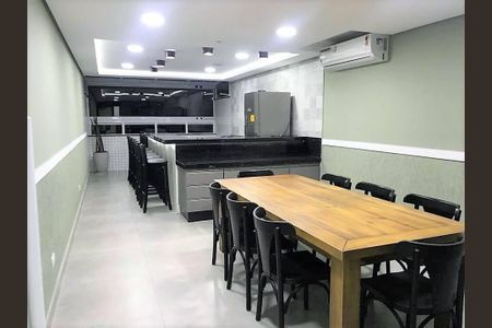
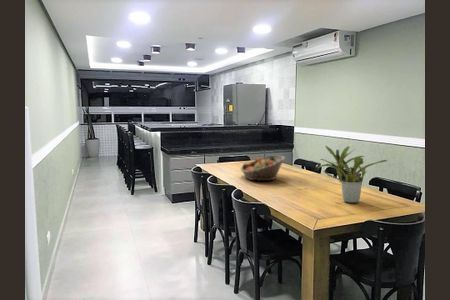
+ fruit basket [239,154,286,182]
+ potted plant [316,145,388,204]
